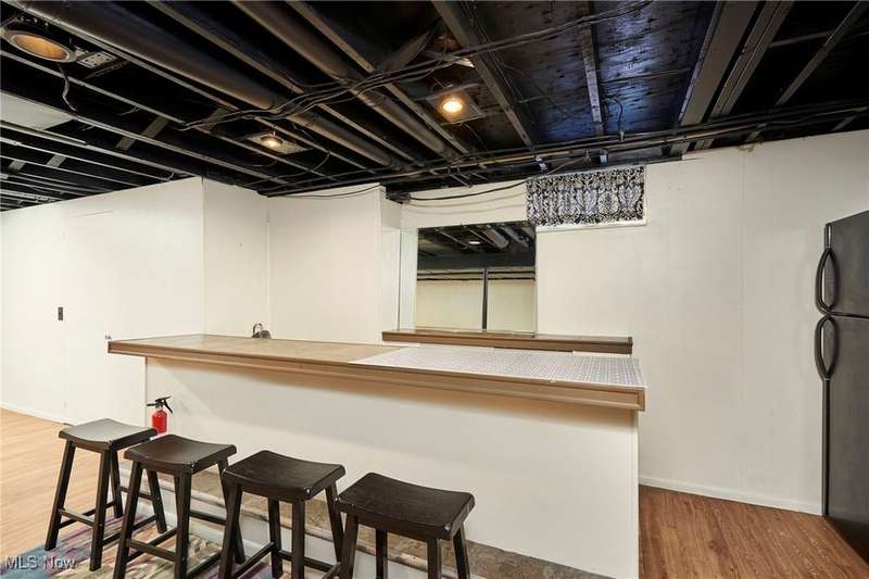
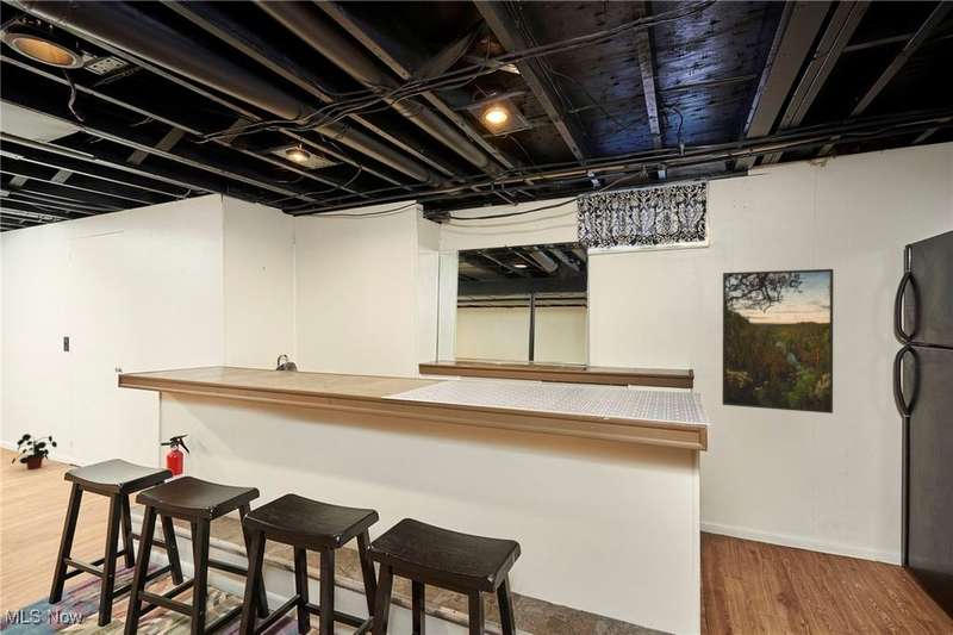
+ potted plant [11,432,58,471]
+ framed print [721,268,834,415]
